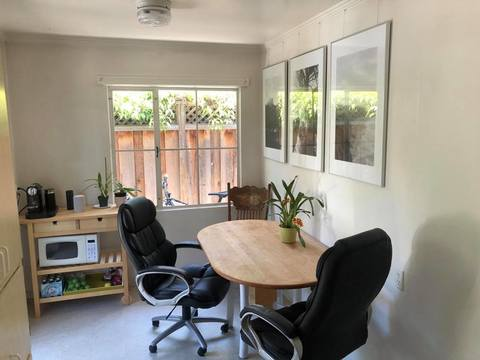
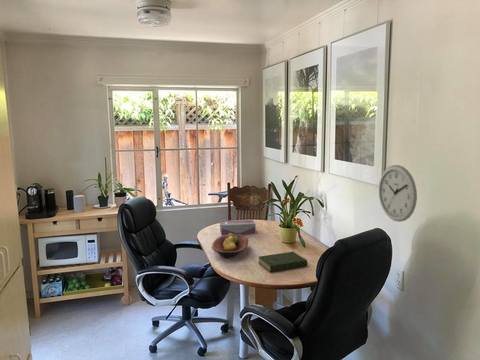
+ book [257,251,309,273]
+ tissue box [219,219,257,236]
+ fruit bowl [211,233,249,259]
+ wall clock [378,164,418,223]
